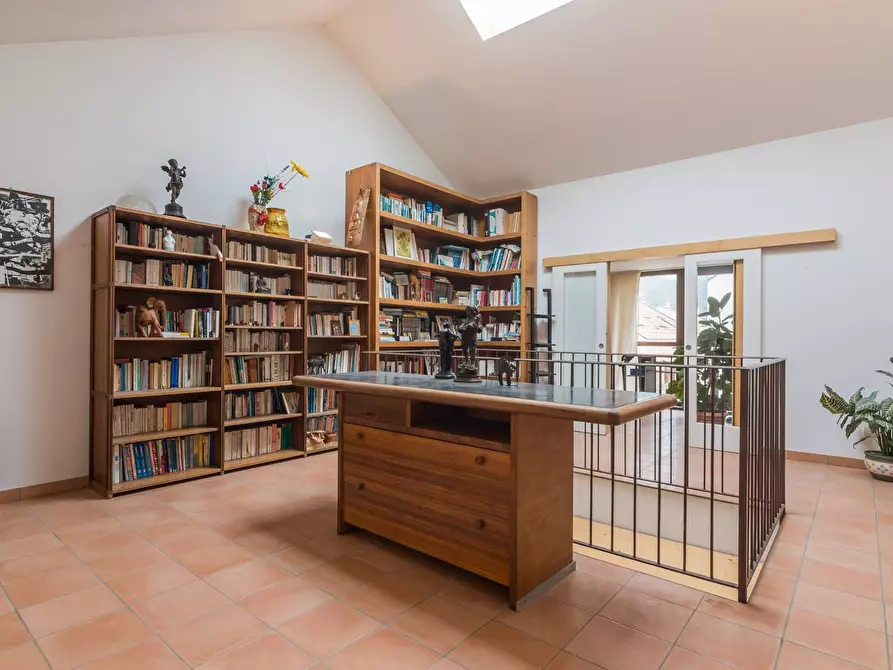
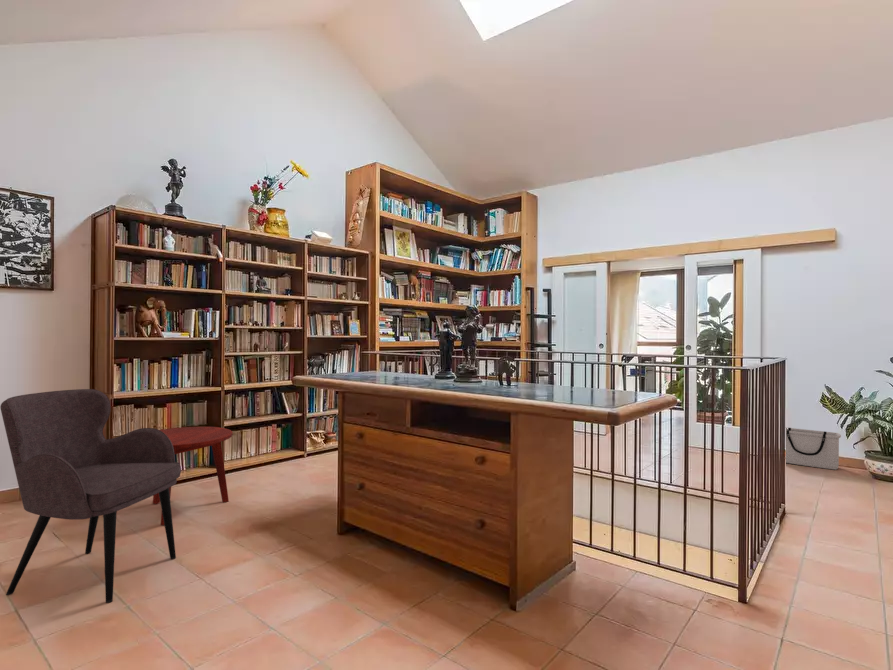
+ storage bin [785,427,842,471]
+ side table [152,426,234,526]
+ armchair [0,388,182,604]
